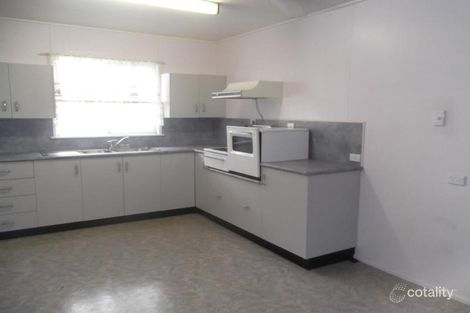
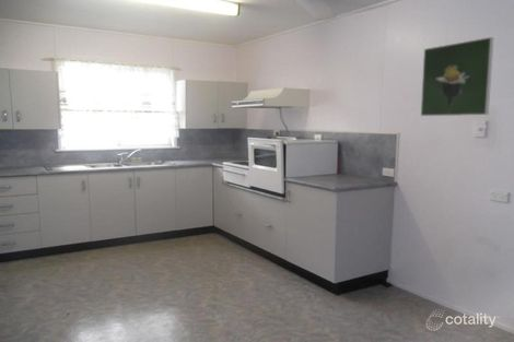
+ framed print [420,36,494,117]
